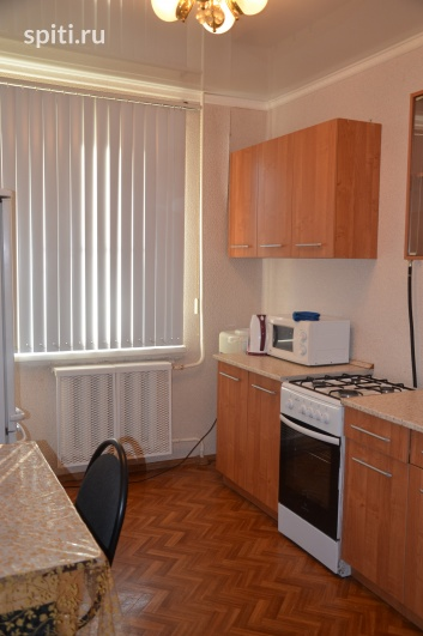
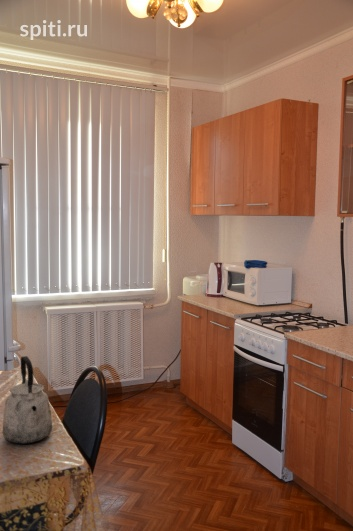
+ kettle [2,355,53,445]
